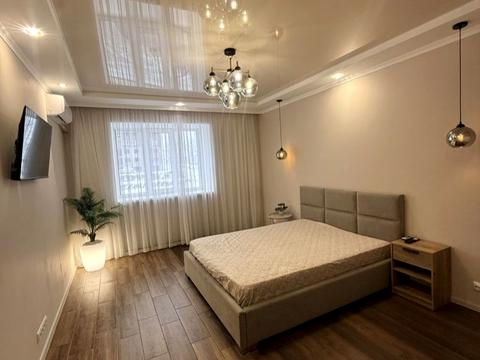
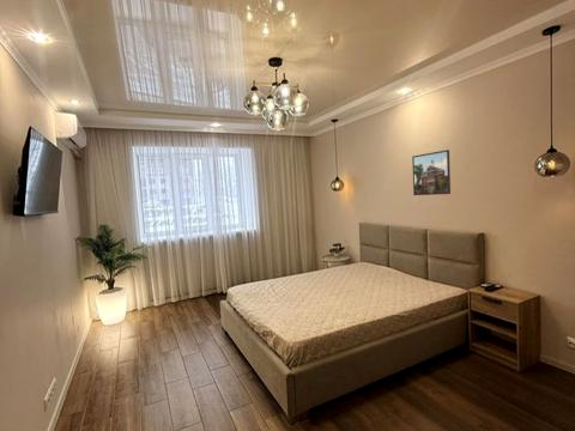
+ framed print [411,148,452,196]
